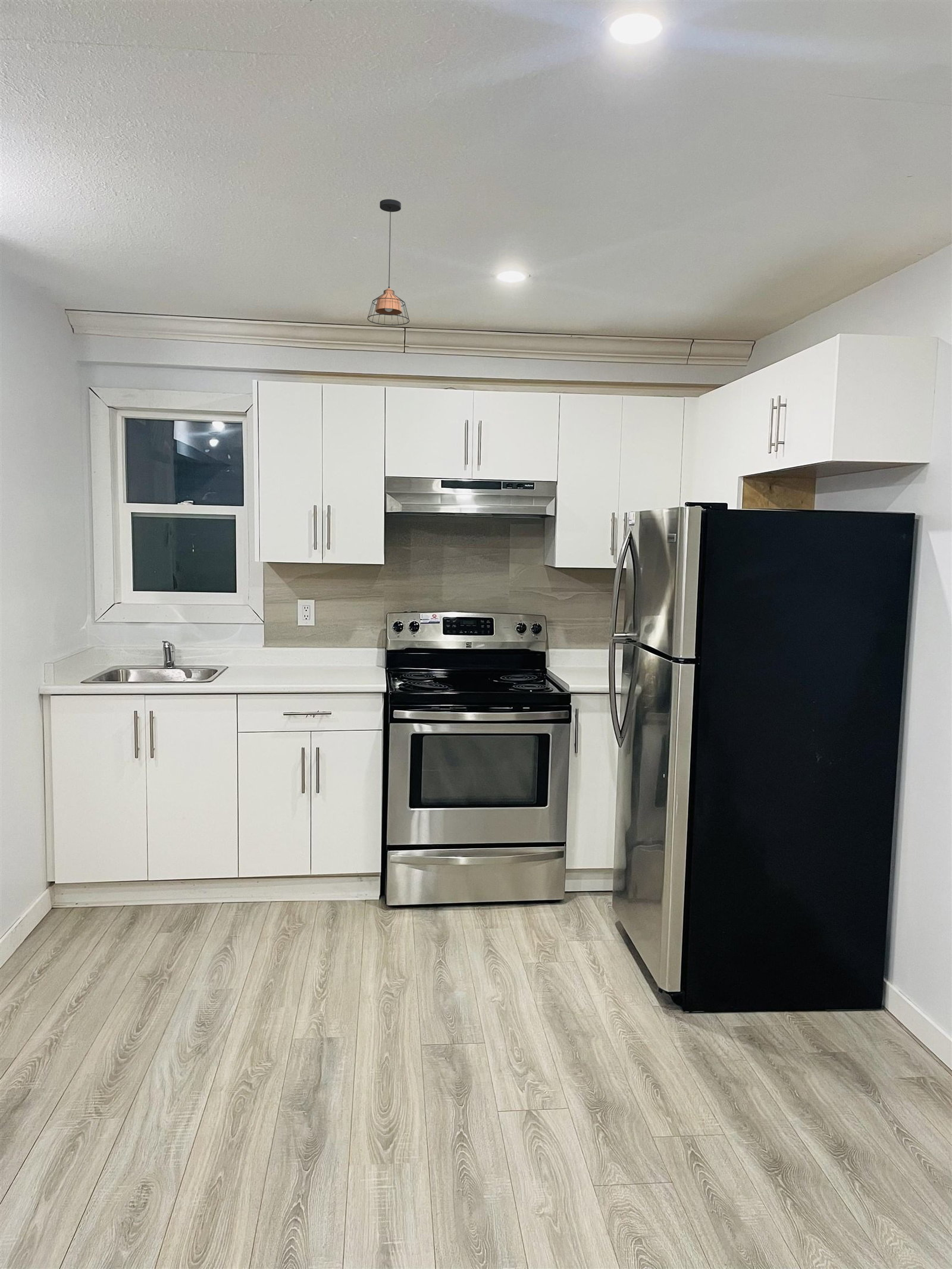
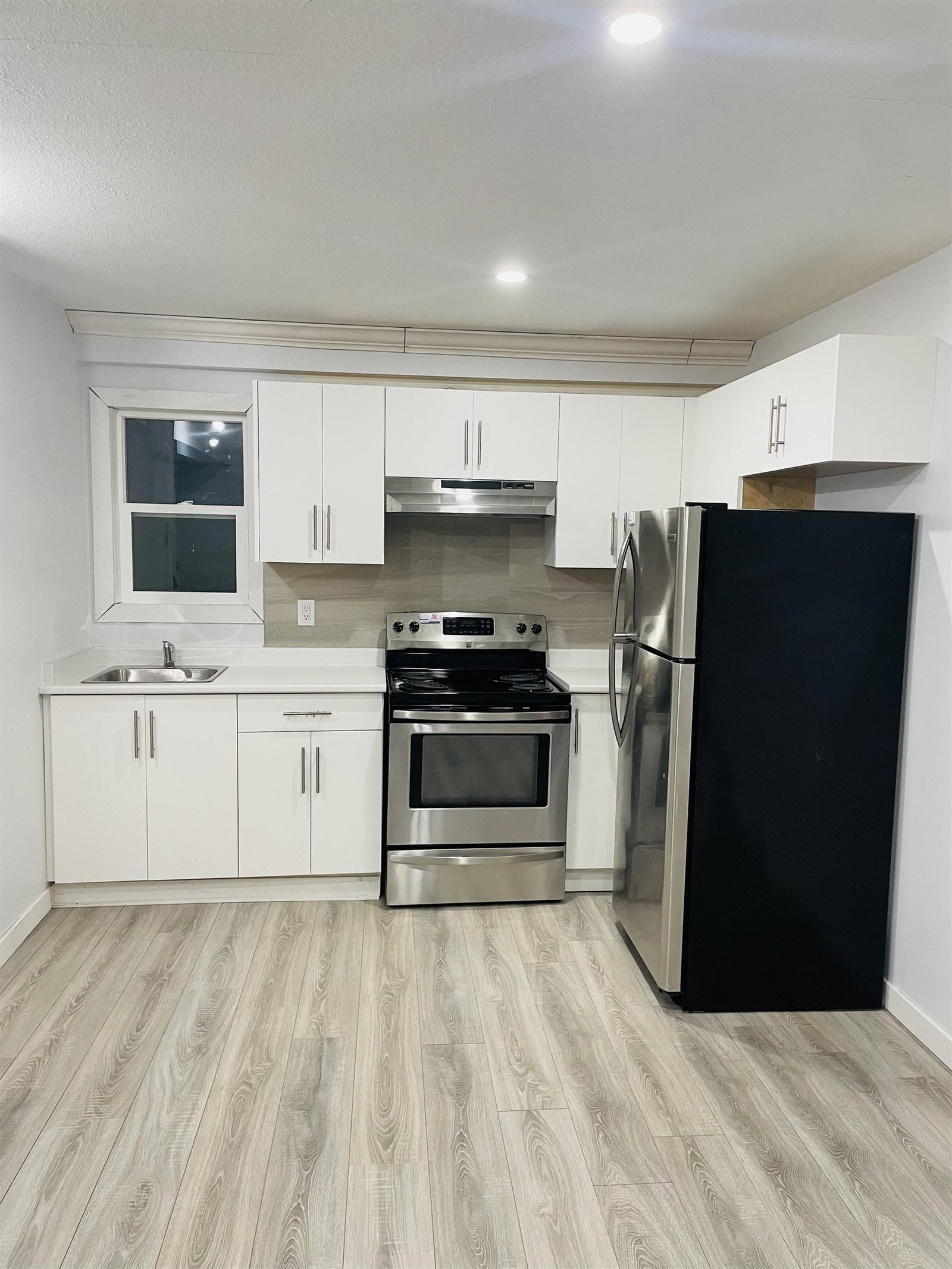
- pendant light [367,199,410,326]
